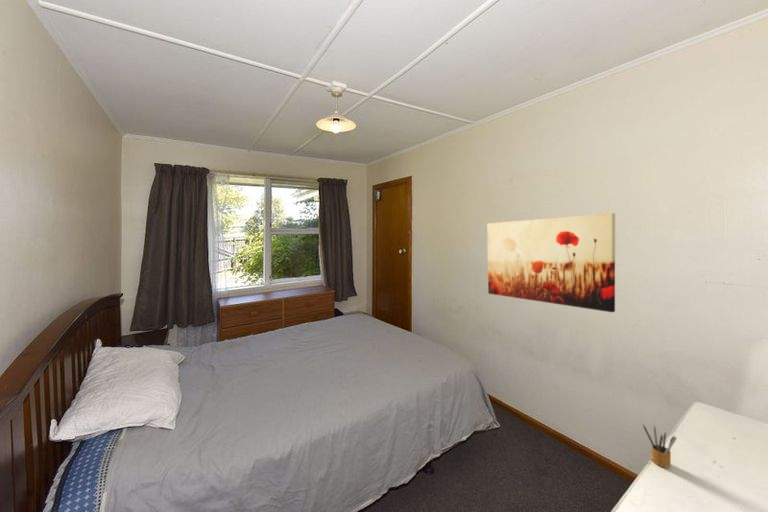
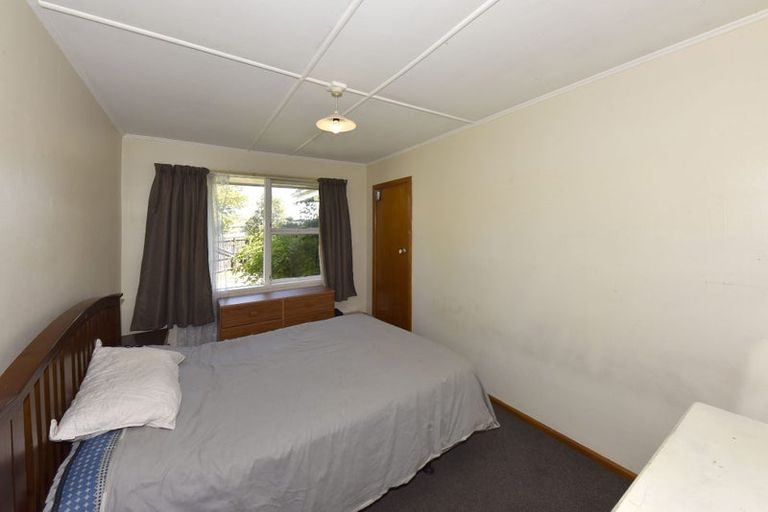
- pencil box [642,424,677,469]
- wall art [486,212,616,313]
